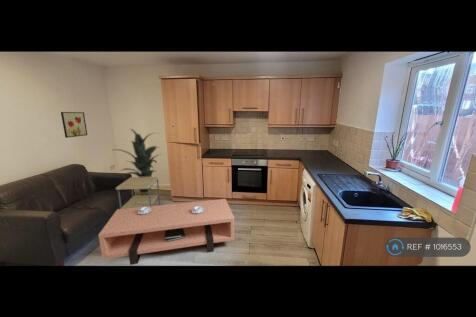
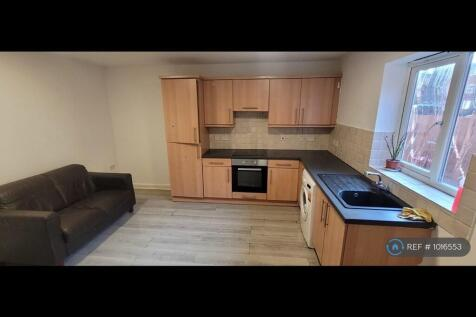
- wall art [60,111,88,139]
- coffee table [98,198,235,266]
- indoor plant [110,128,162,195]
- side table [115,176,161,209]
